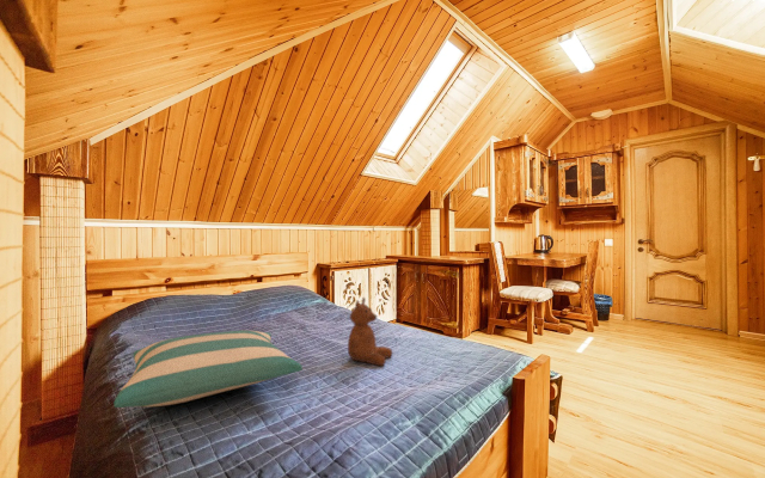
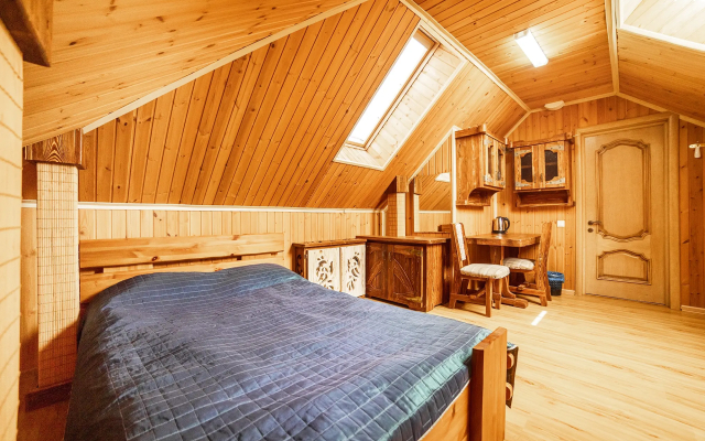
- teddy bear [347,296,393,367]
- pillow [112,329,304,409]
